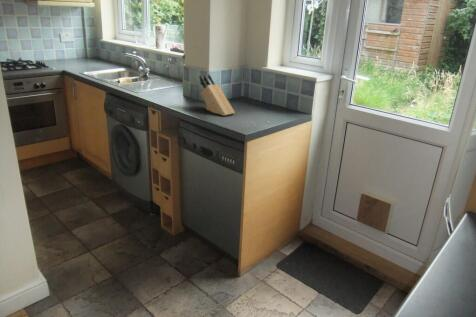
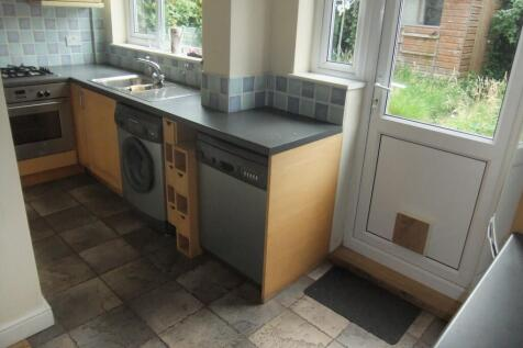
- knife block [199,73,236,117]
